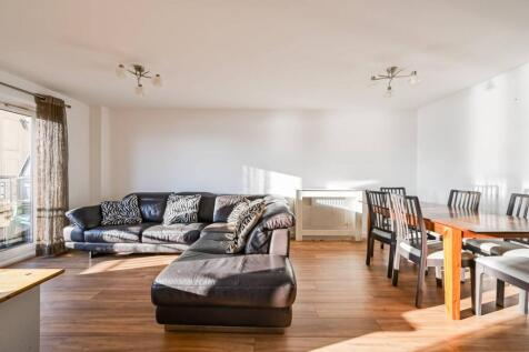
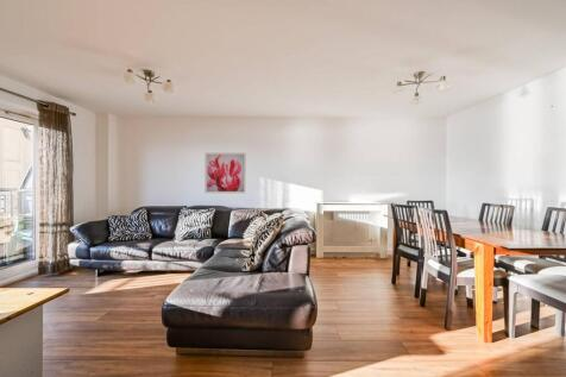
+ wall art [203,151,247,195]
